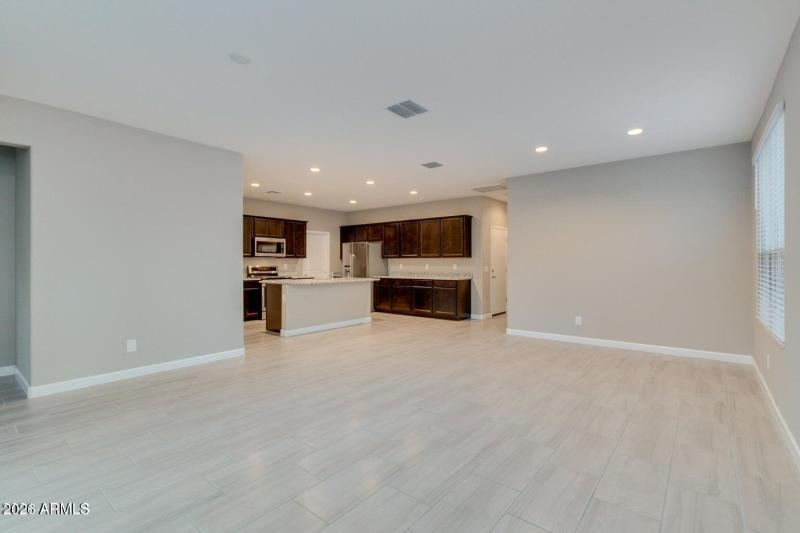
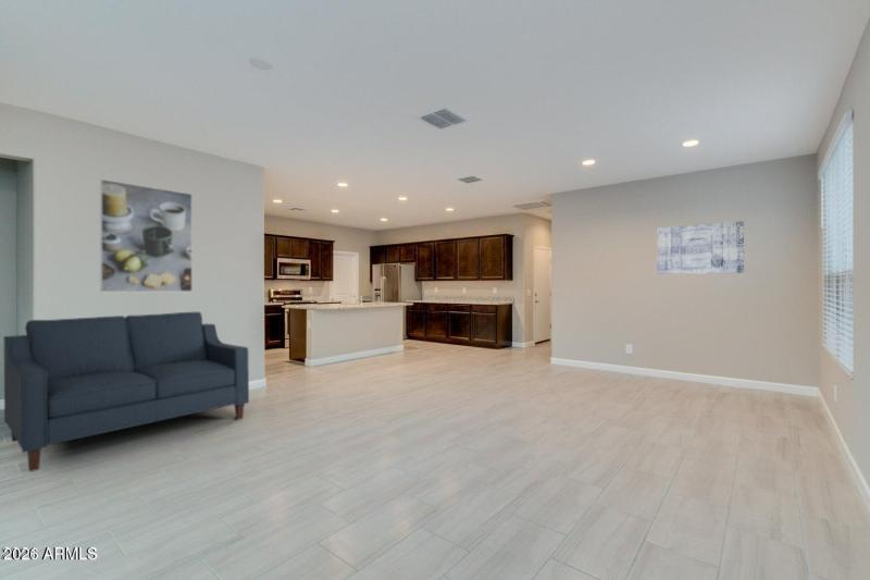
+ wall art [657,220,745,275]
+ sofa [2,311,250,472]
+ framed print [99,178,194,293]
